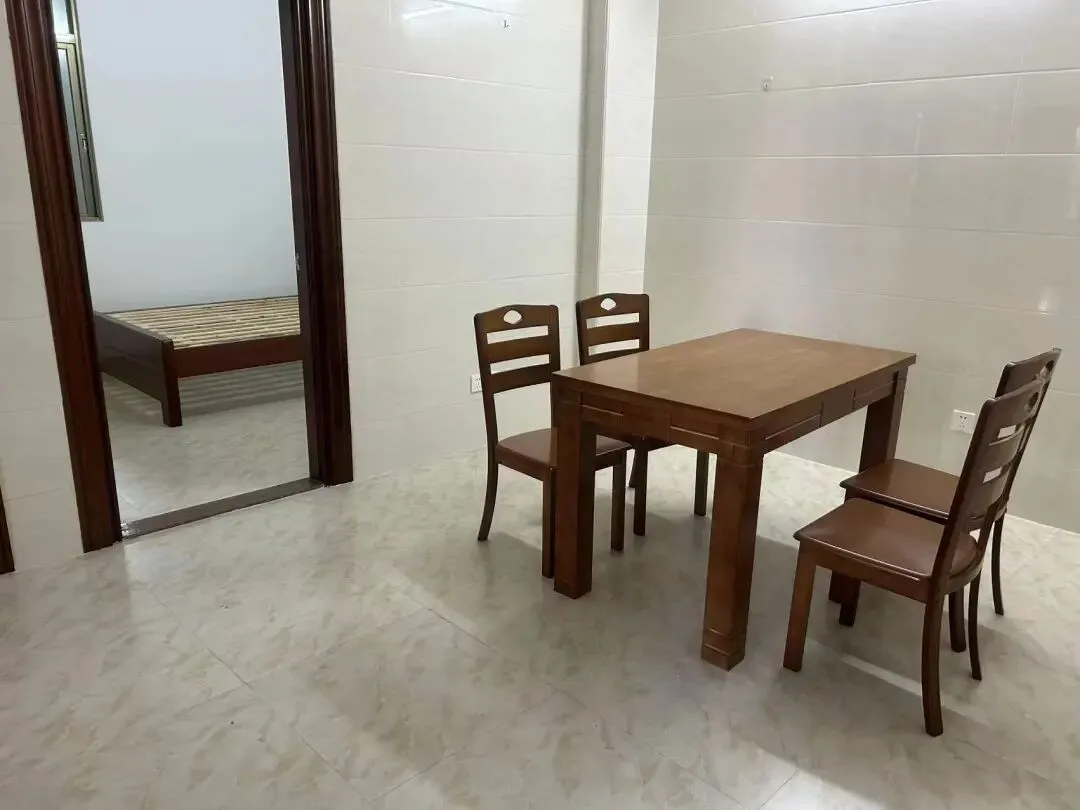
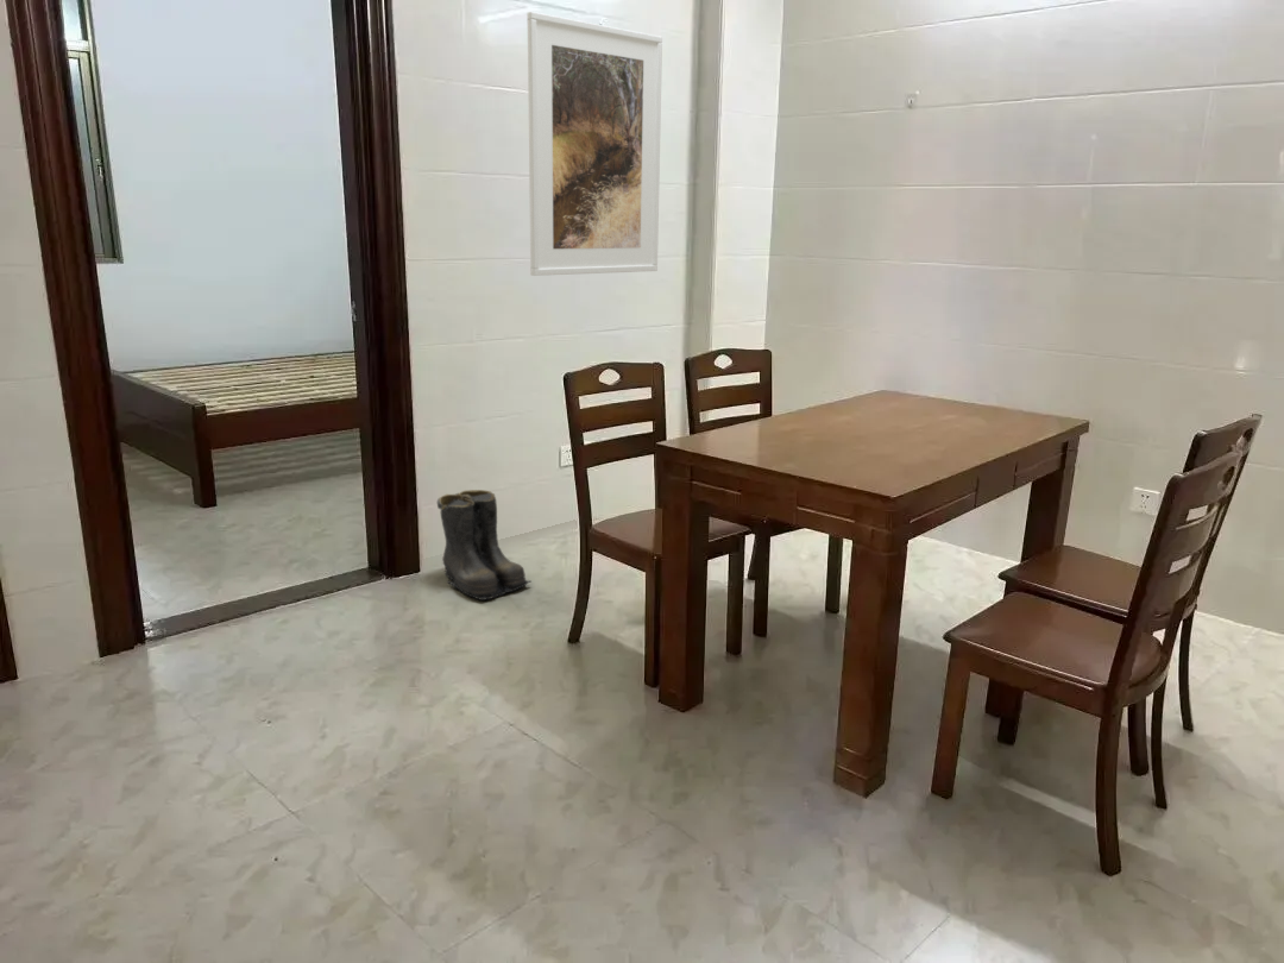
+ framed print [527,11,663,277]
+ boots [436,489,533,602]
